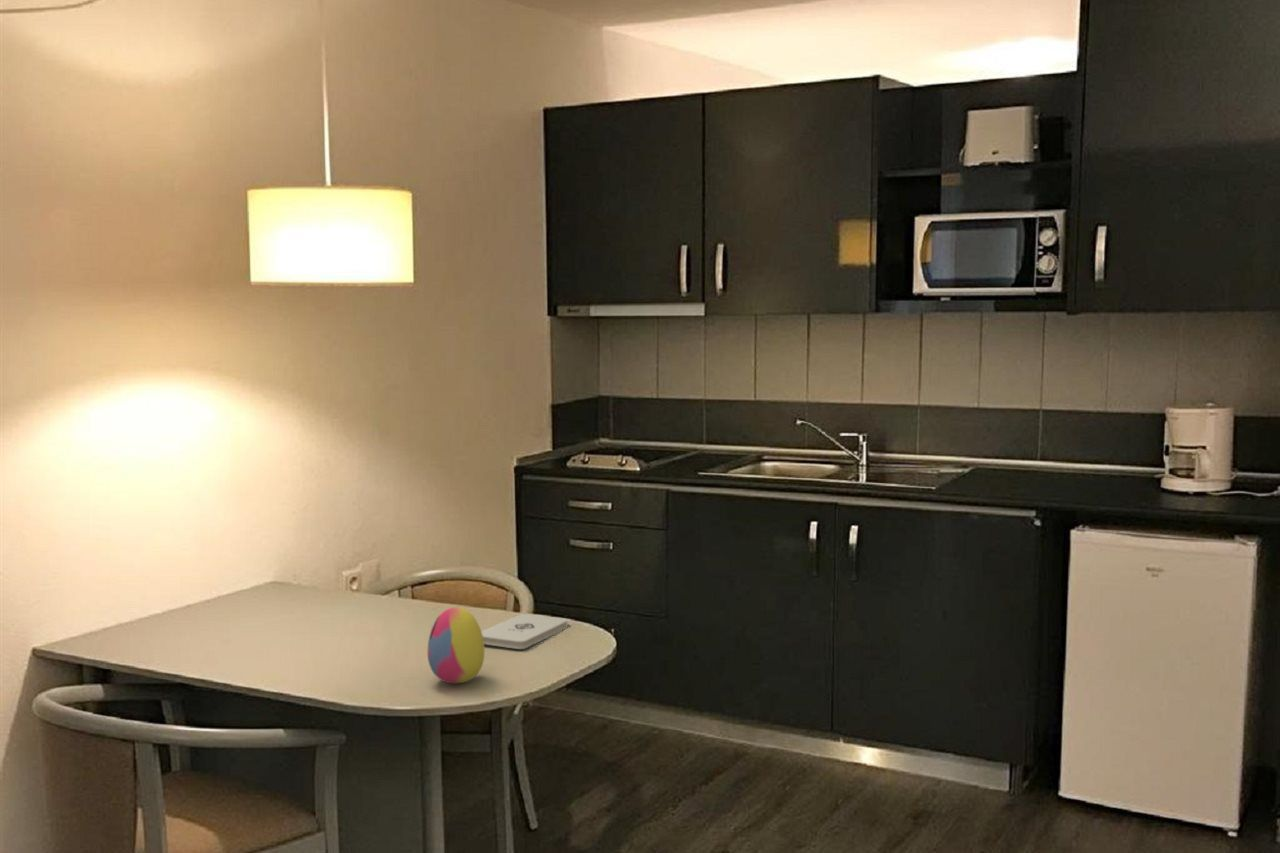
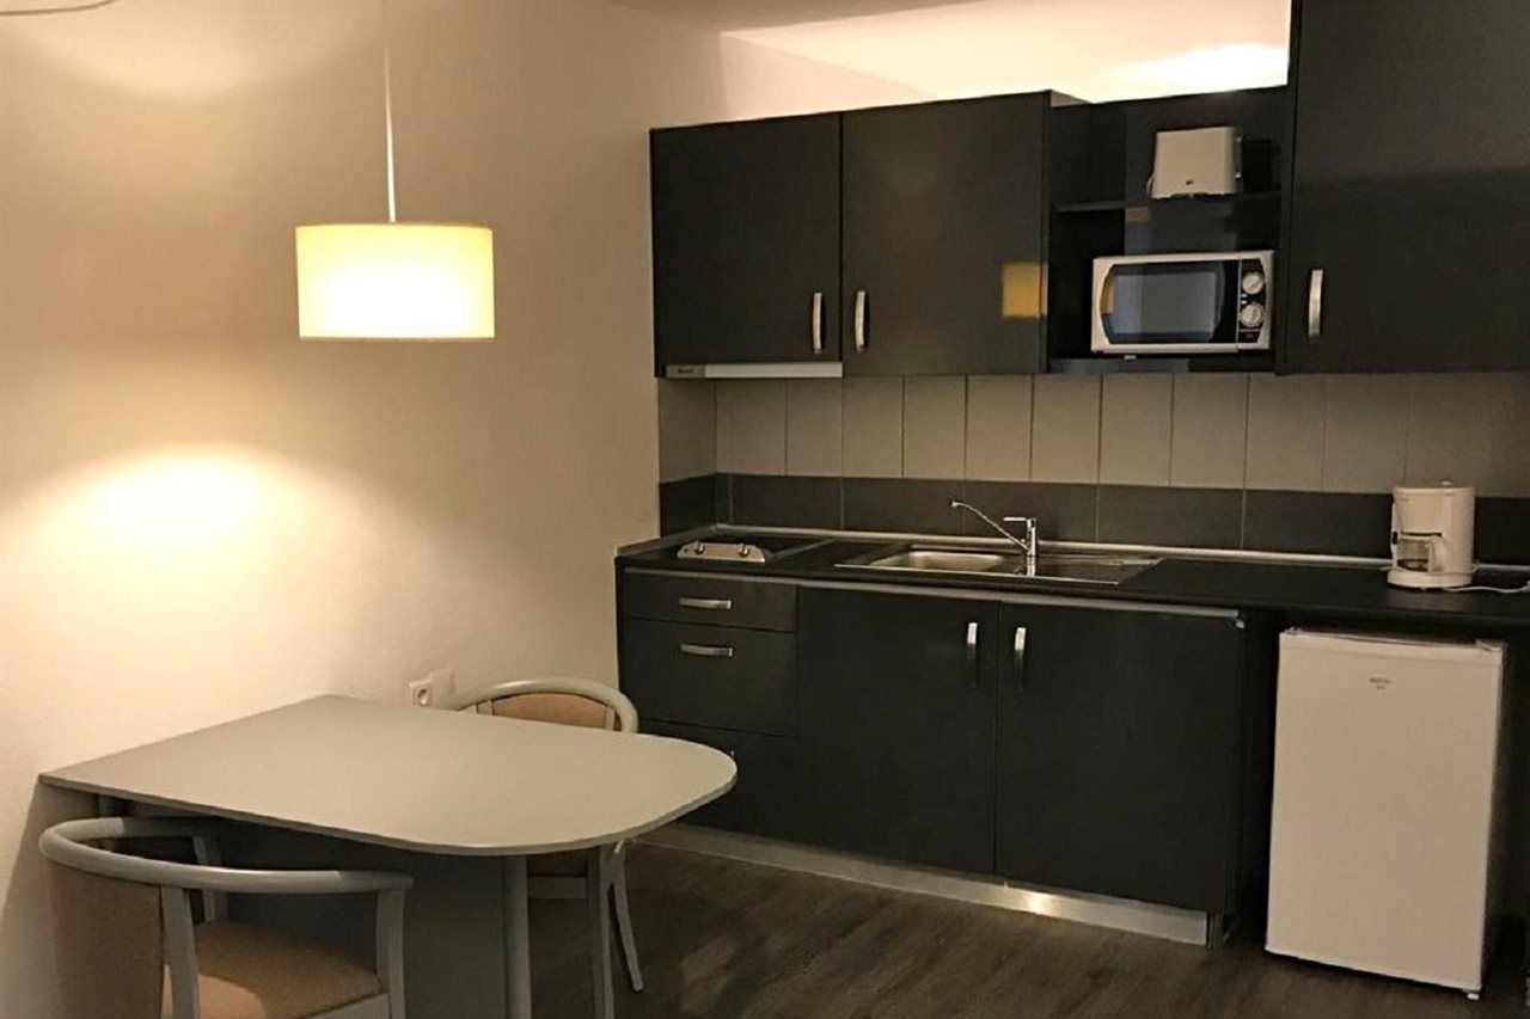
- notepad [481,612,569,650]
- decorative egg [427,606,485,684]
